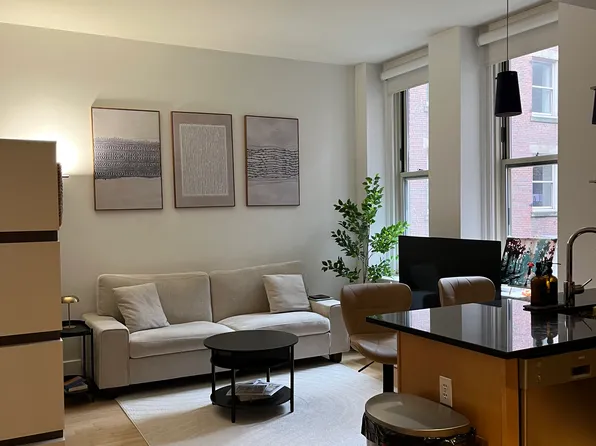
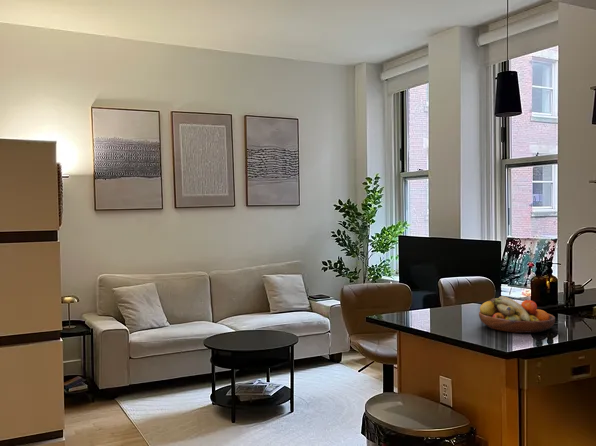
+ fruit bowl [478,295,556,334]
